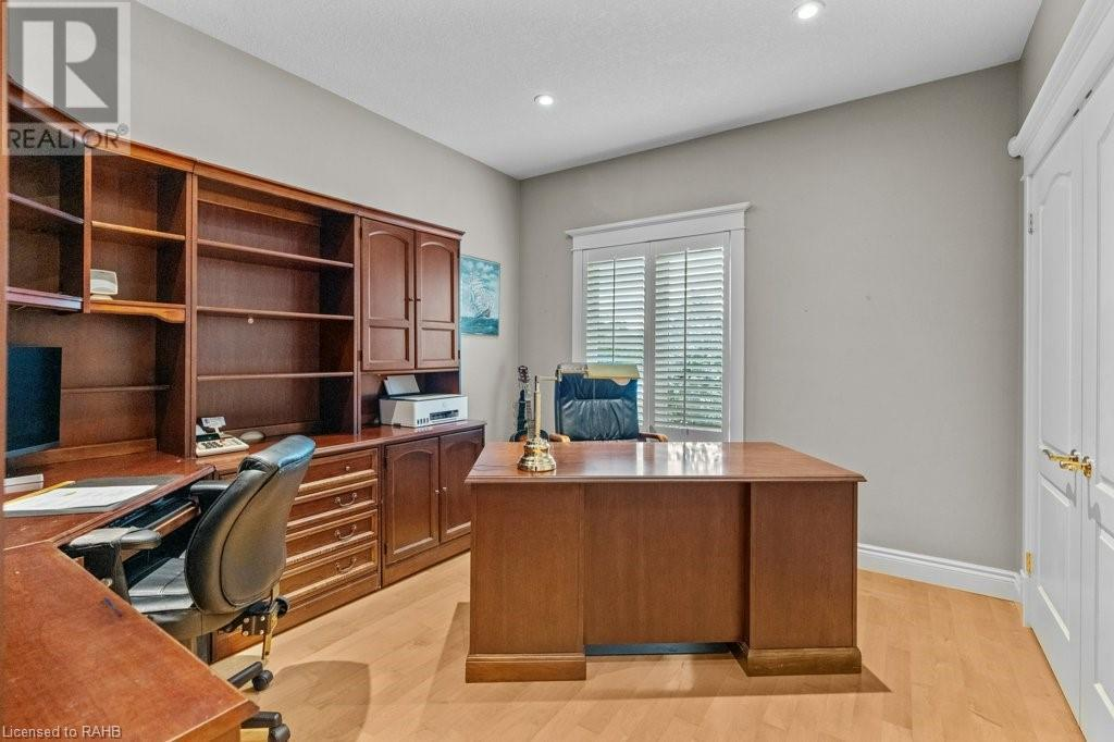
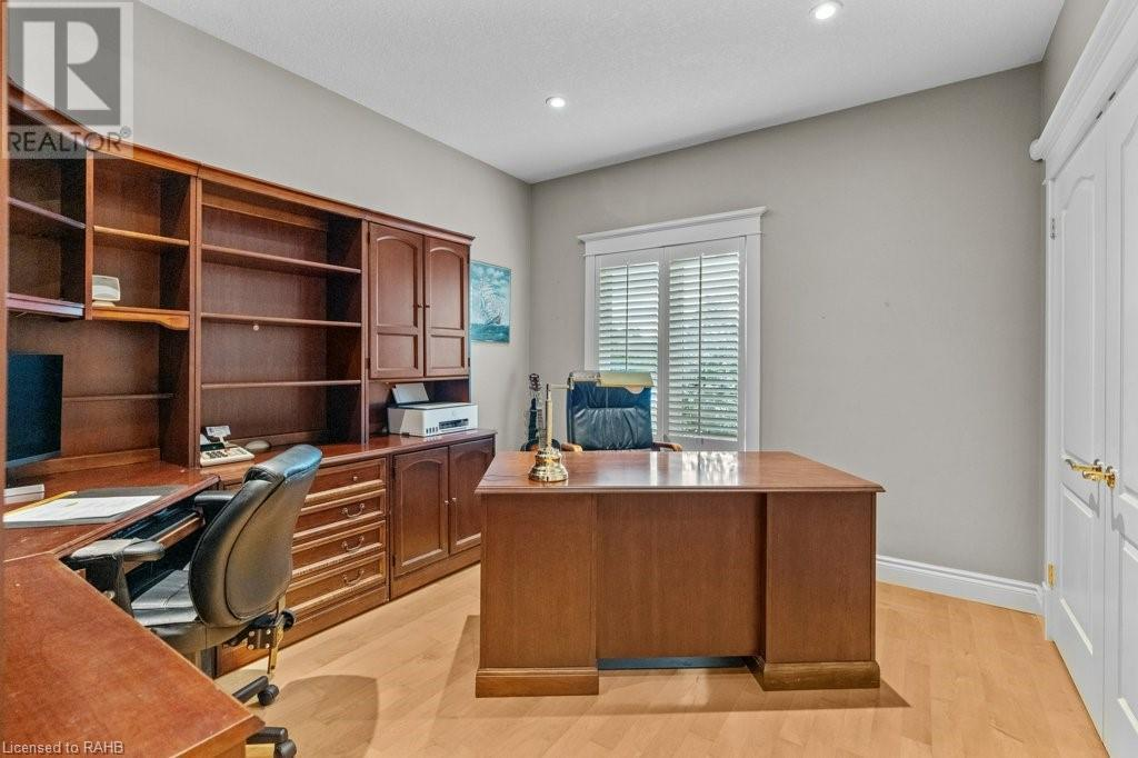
- pen [100,596,126,619]
